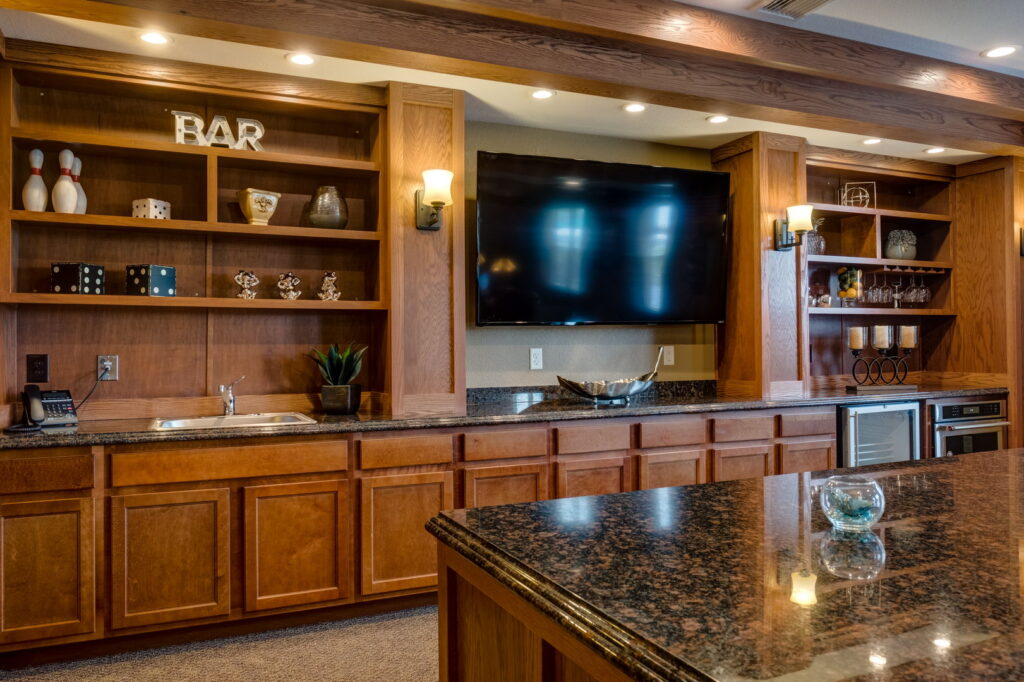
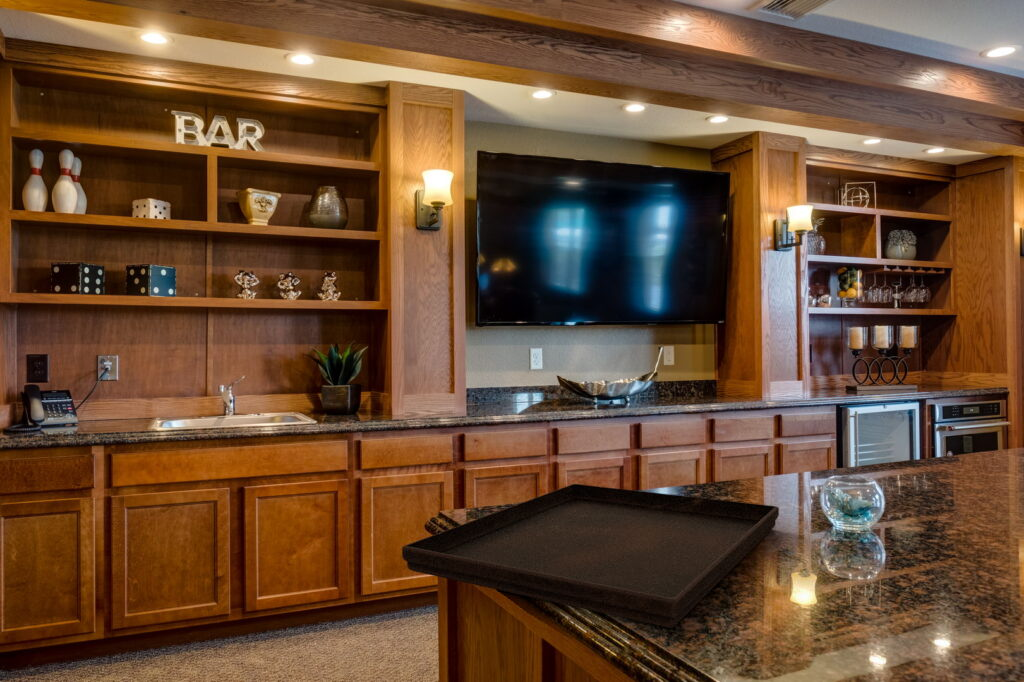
+ serving tray [401,483,780,629]
